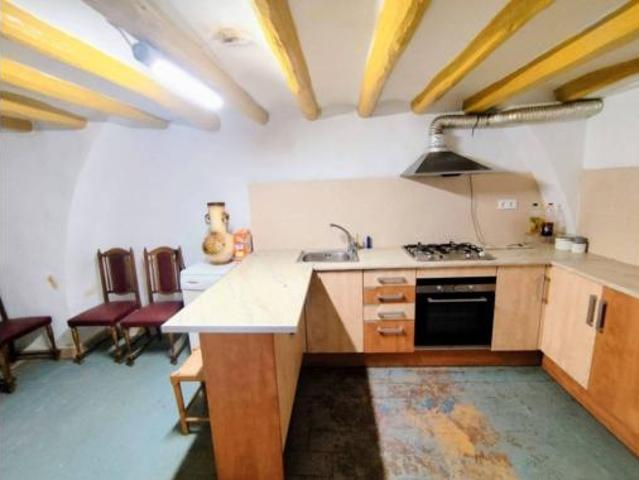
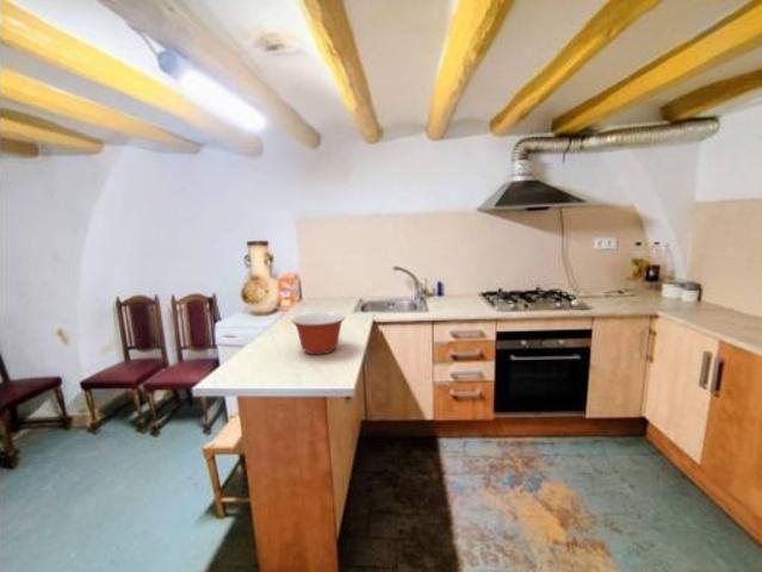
+ mixing bowl [291,311,346,356]
